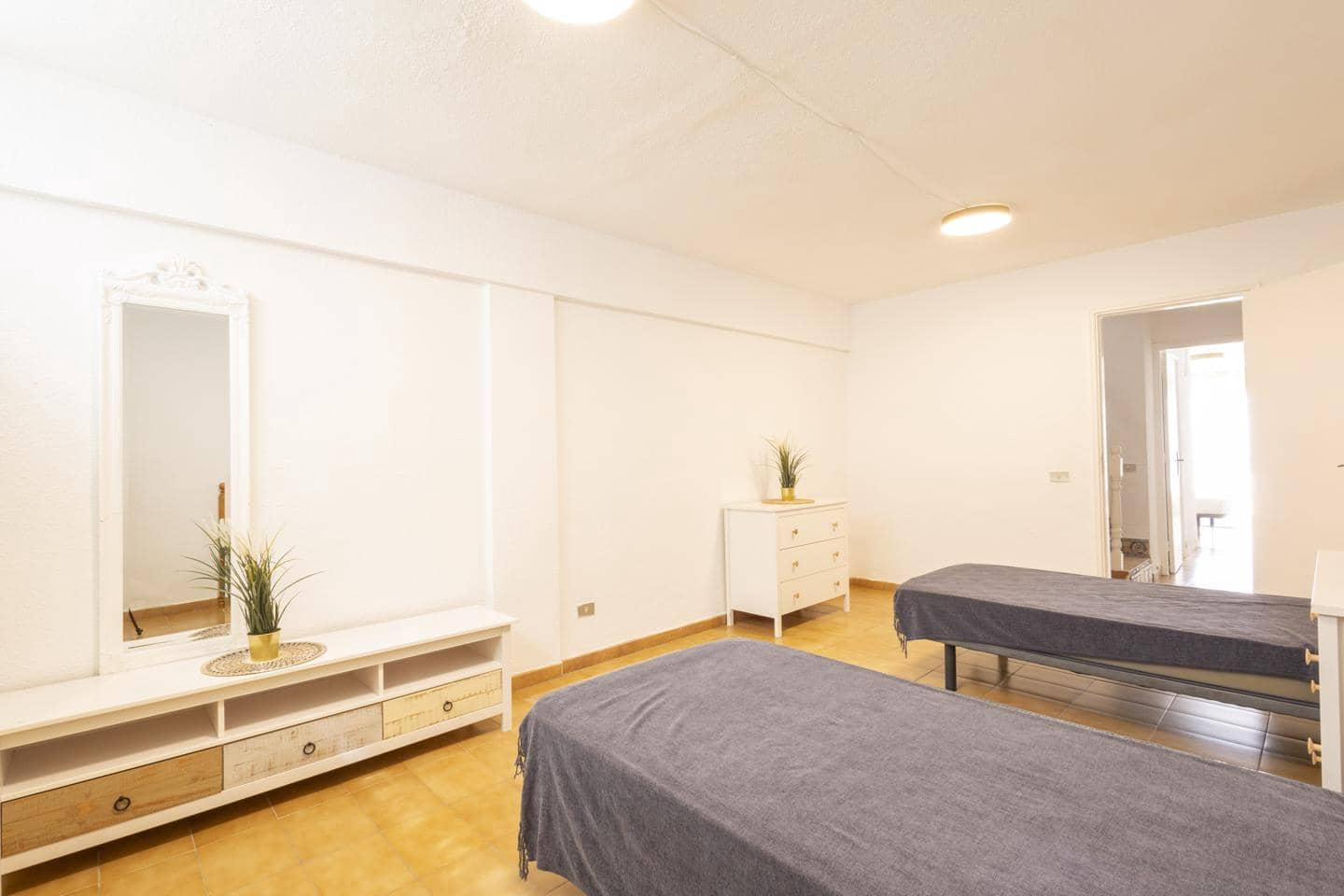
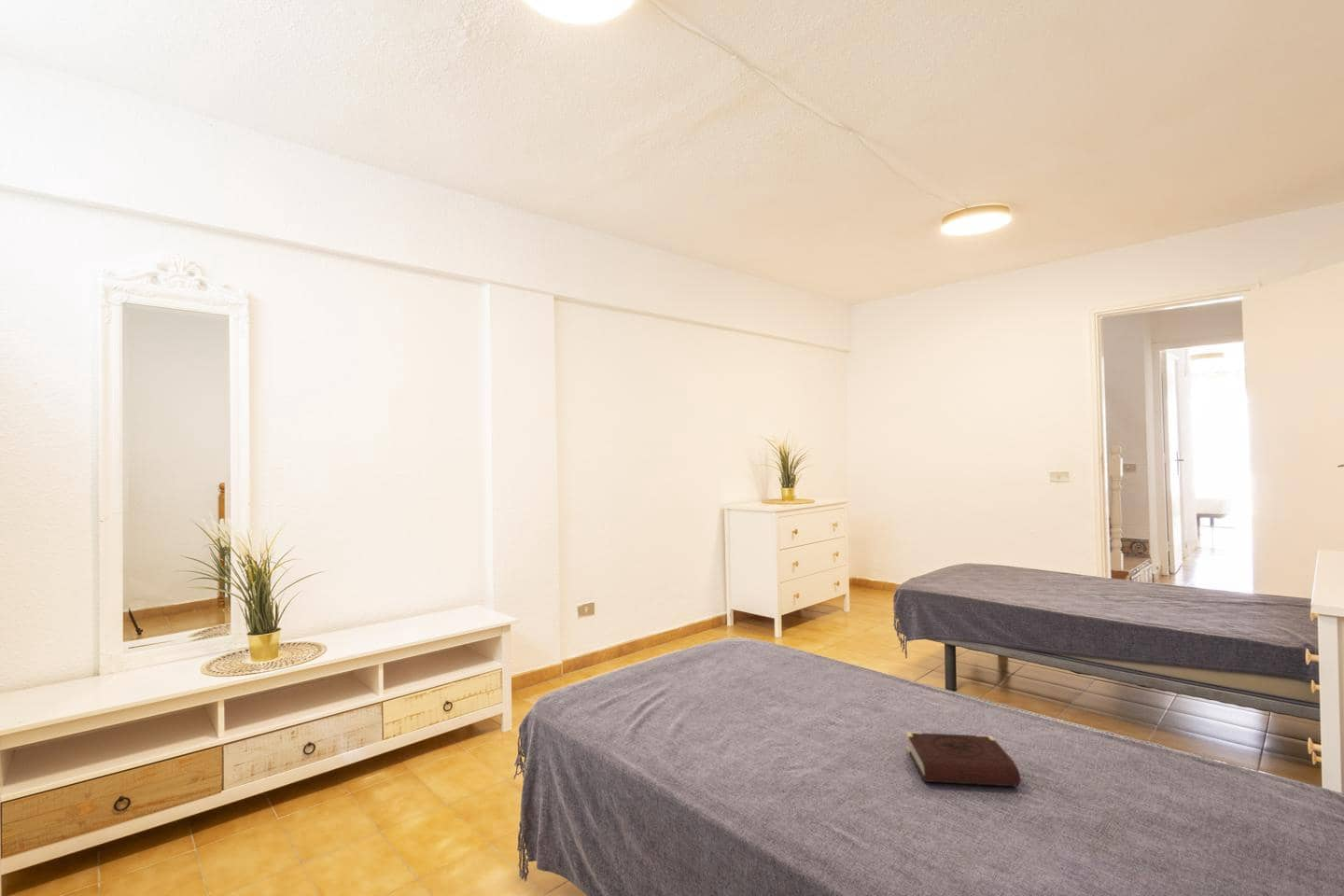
+ book [905,731,1021,788]
